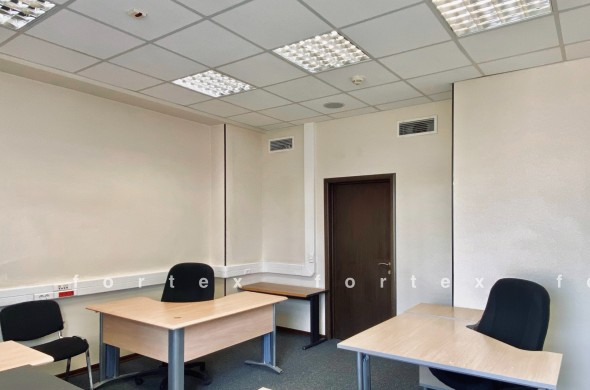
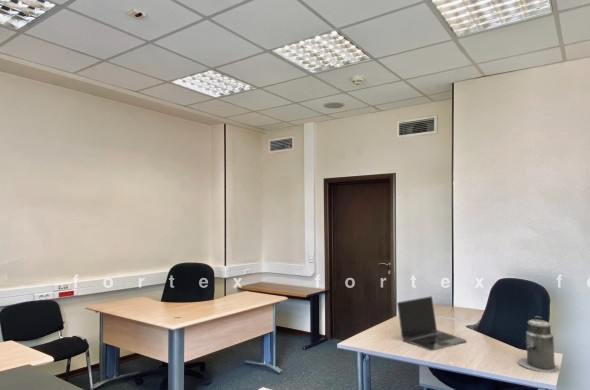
+ canister [517,315,559,373]
+ laptop [396,295,467,352]
